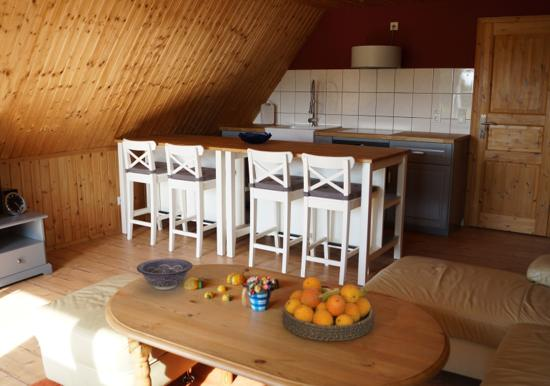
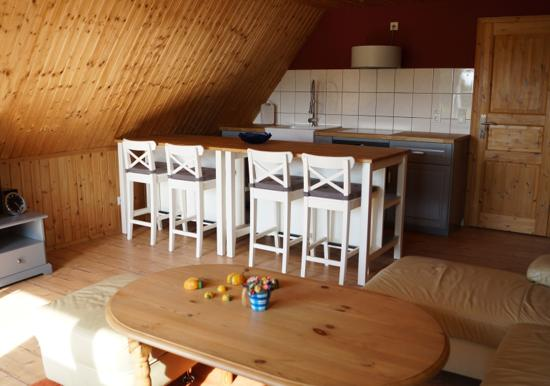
- decorative bowl [136,257,194,291]
- fruit bowl [282,276,375,342]
